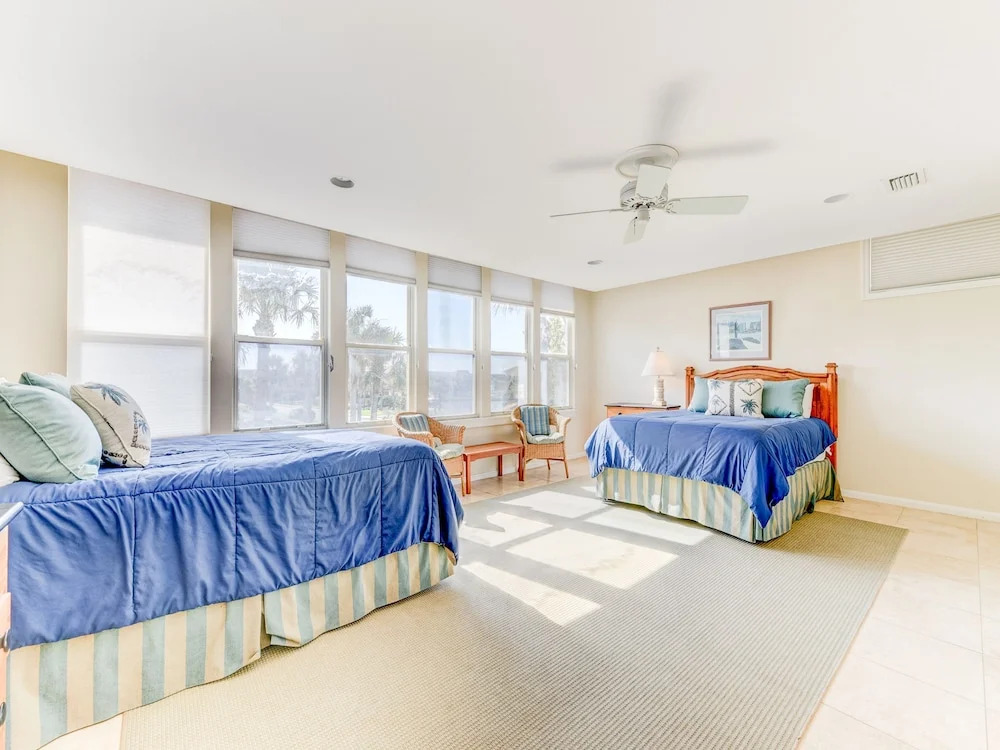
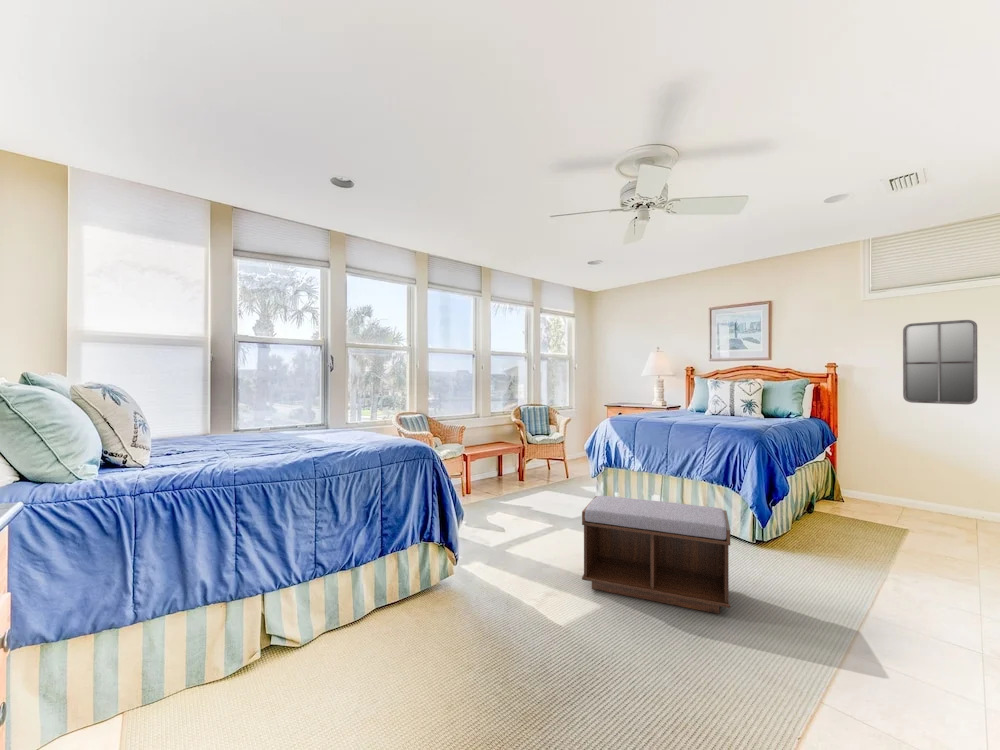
+ bench [581,495,731,615]
+ home mirror [902,319,979,406]
